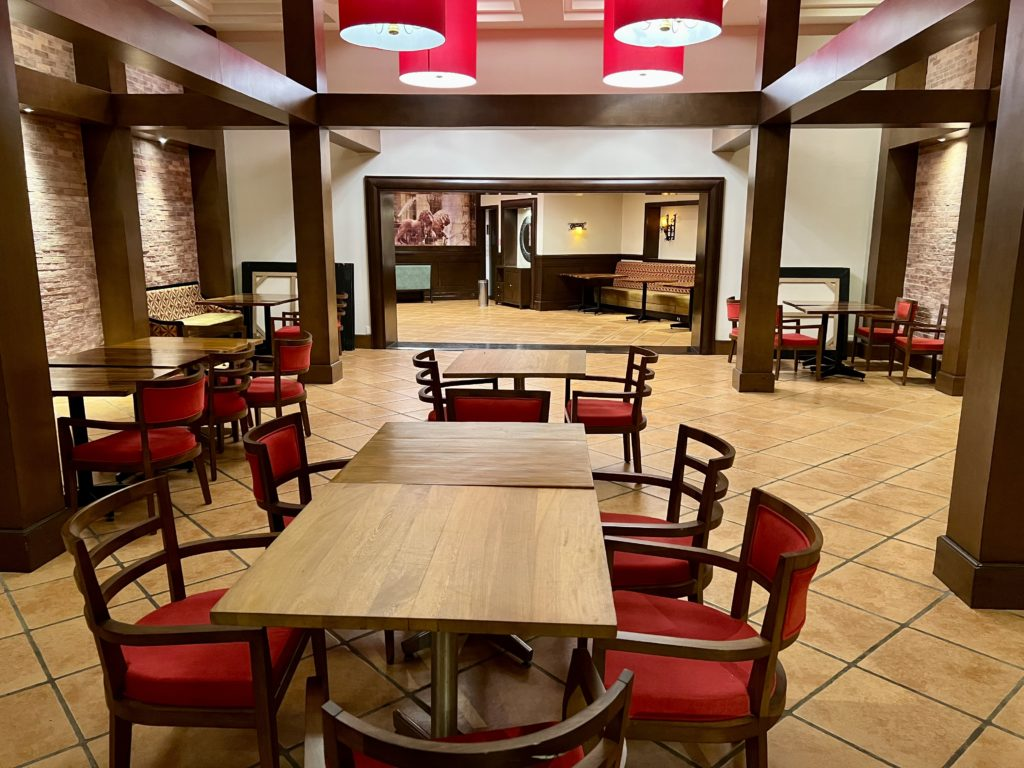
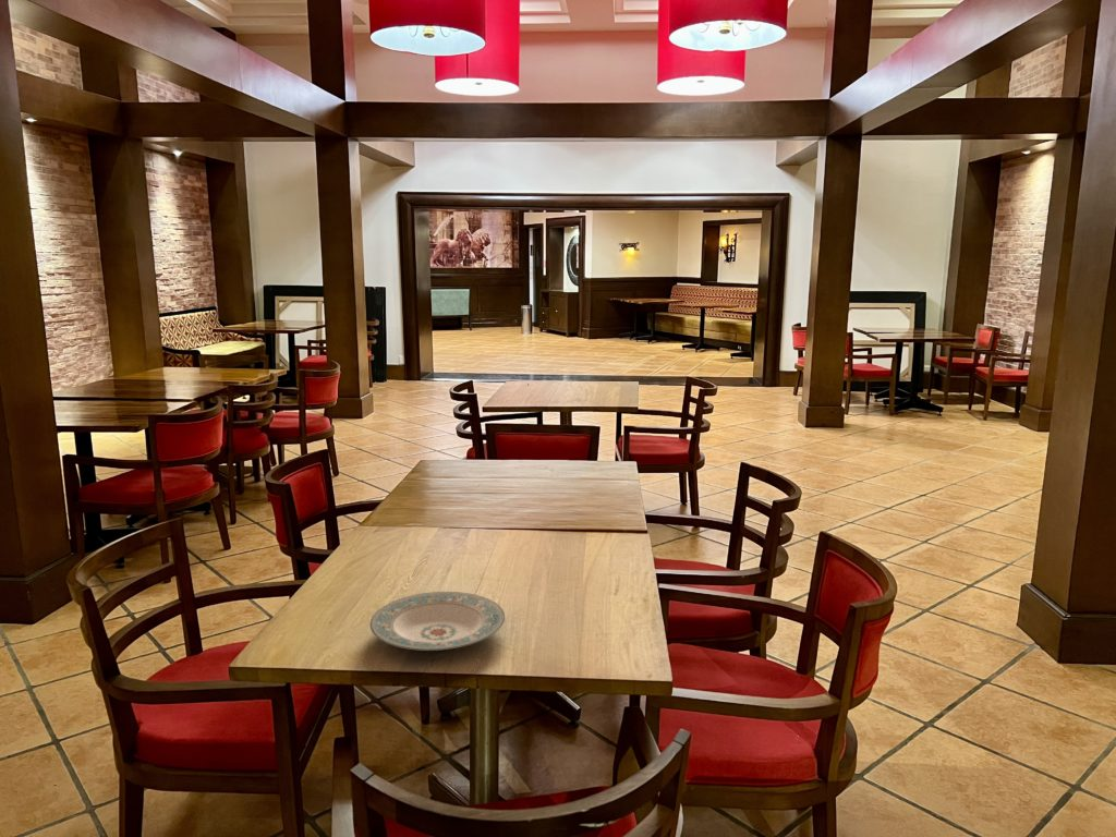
+ plate [368,591,506,652]
